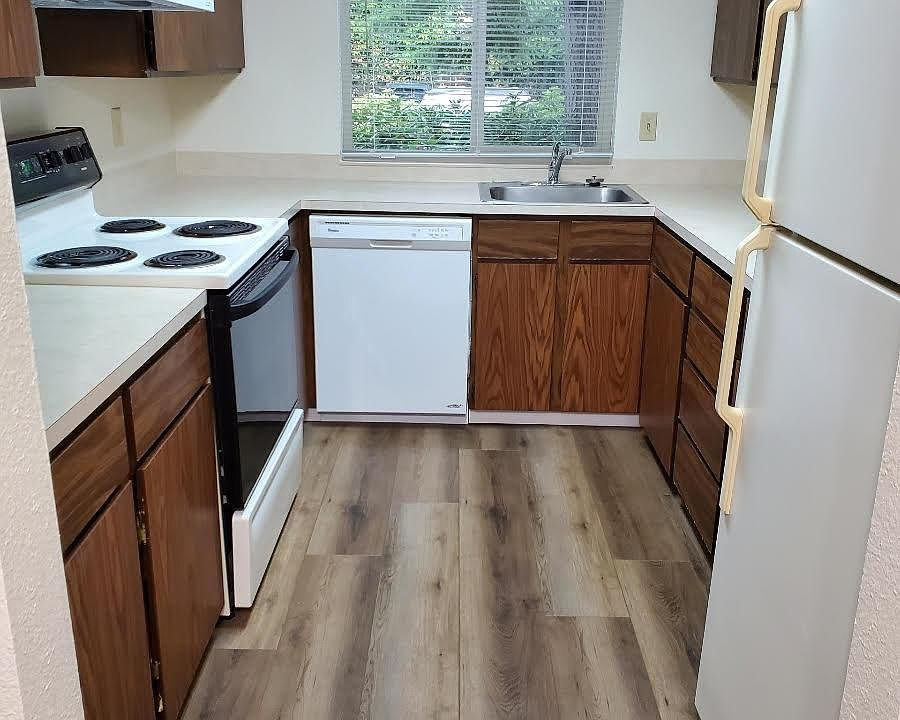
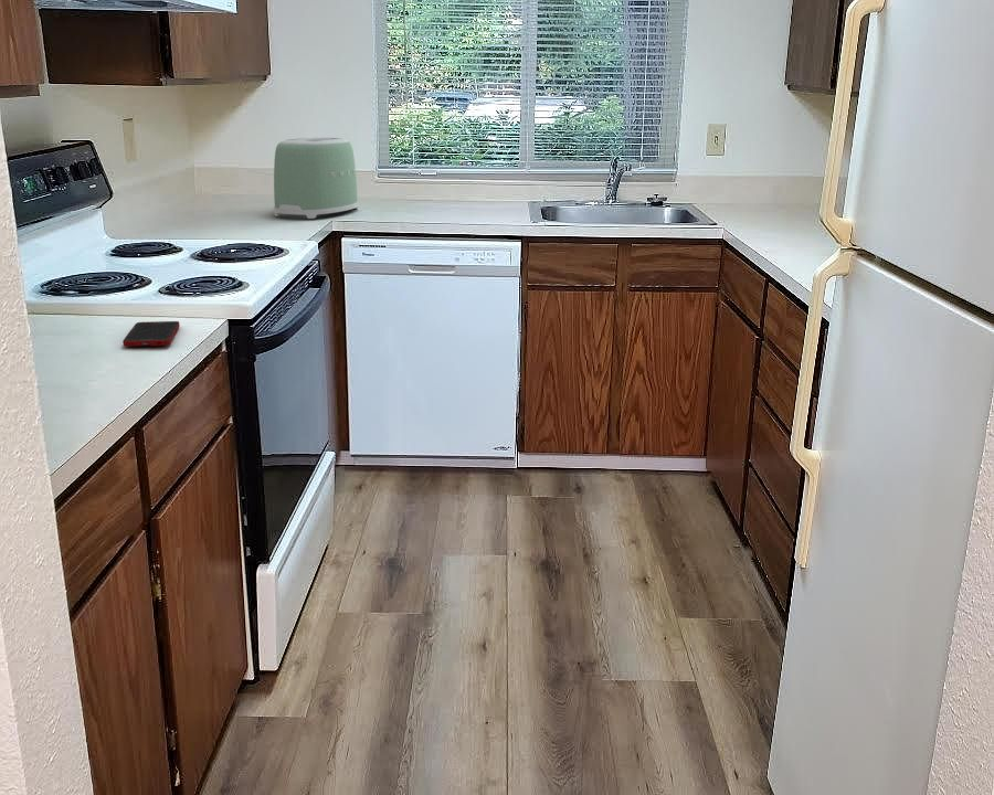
+ cell phone [121,320,181,348]
+ toaster [273,136,359,220]
